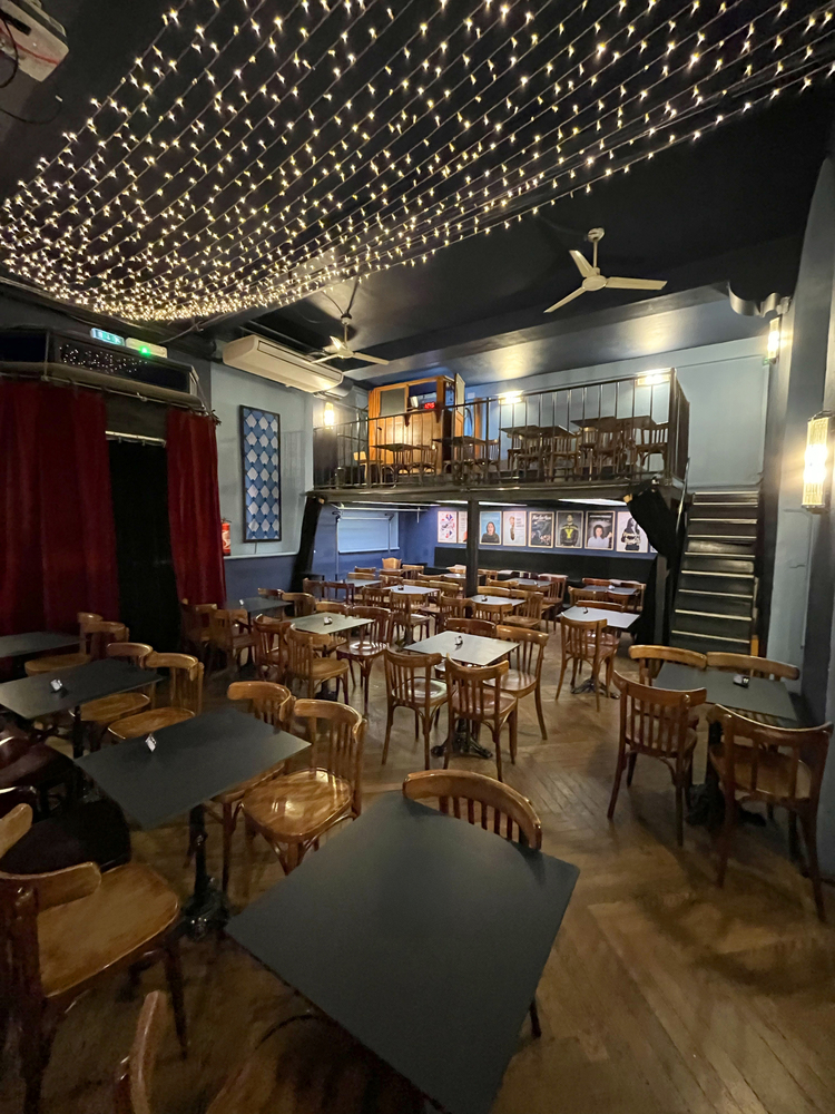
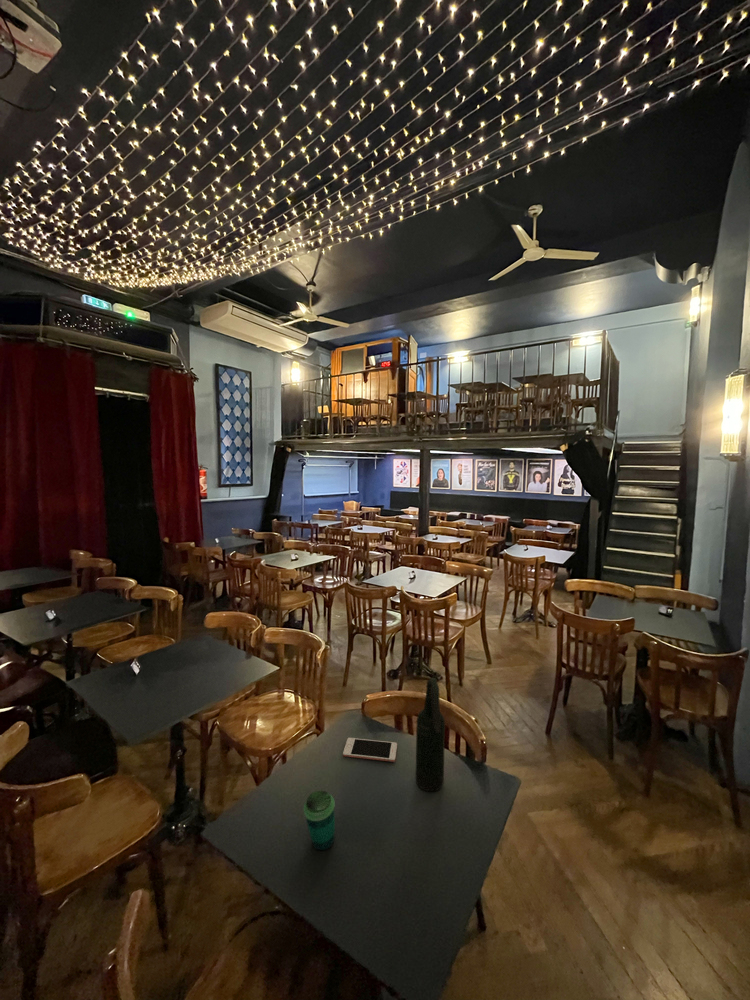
+ beer bottle [415,677,446,793]
+ cup [303,790,336,851]
+ cell phone [342,737,398,763]
